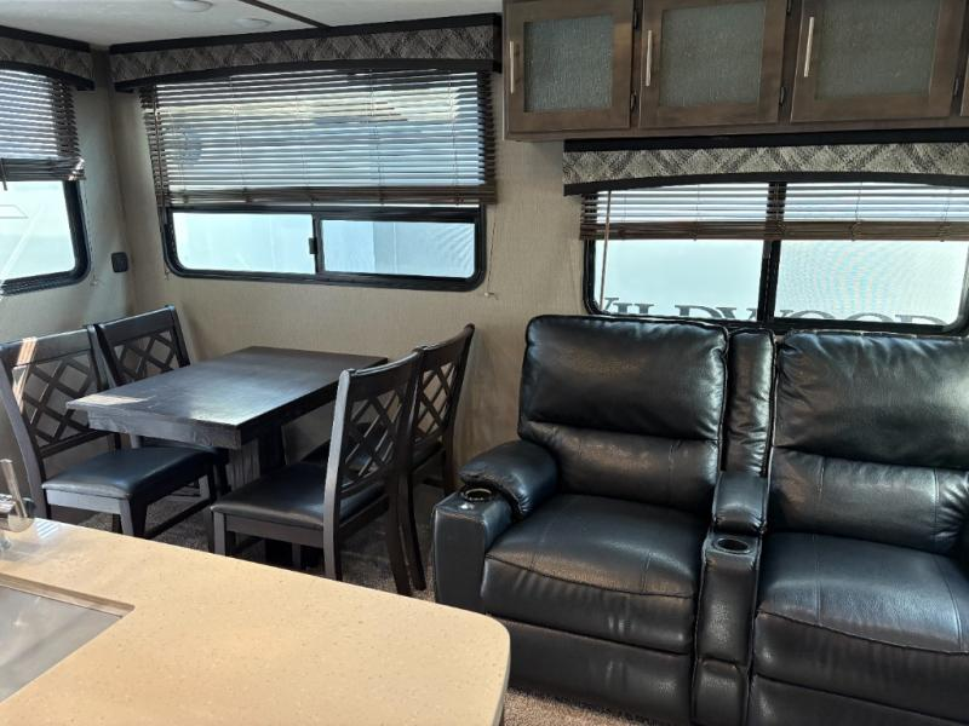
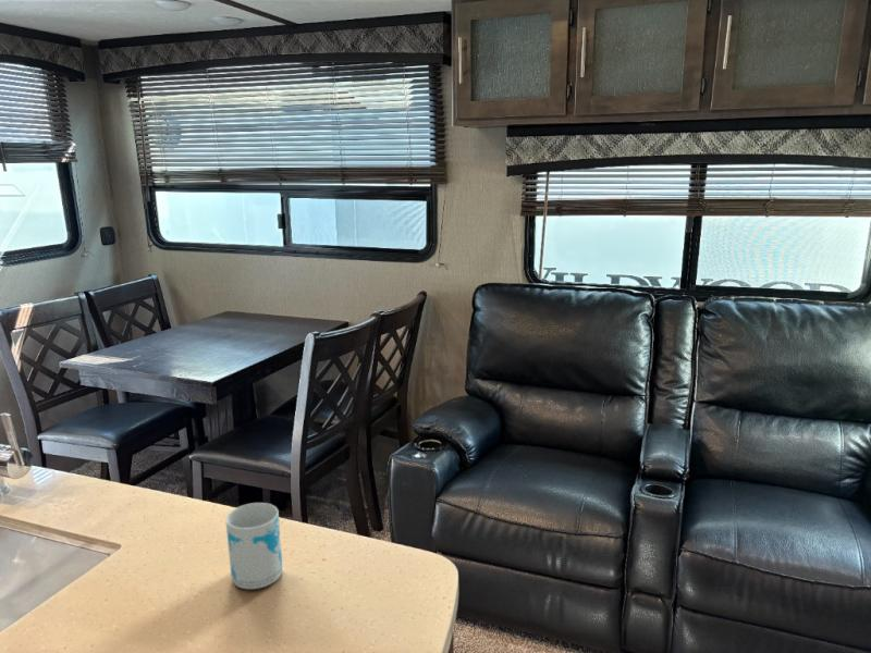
+ mug [224,502,283,590]
